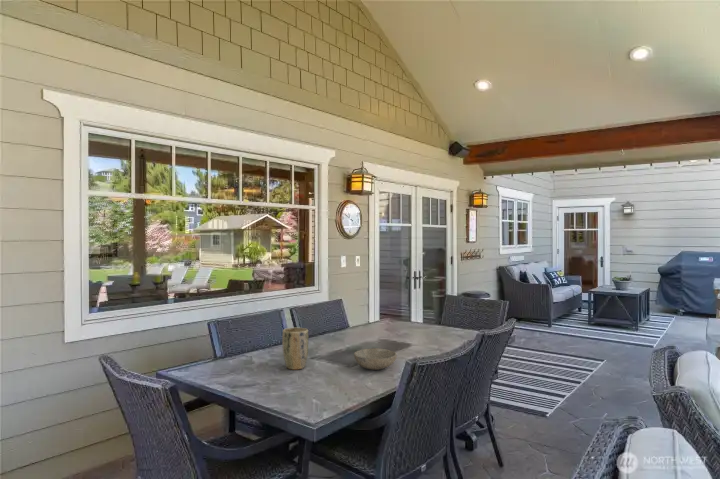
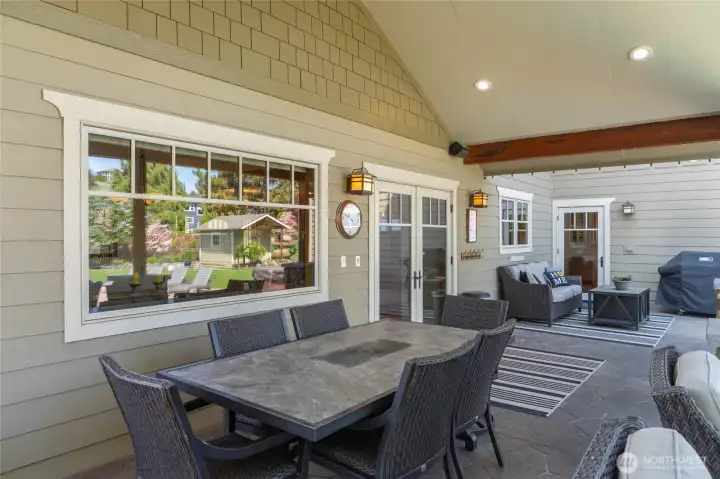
- bowl [353,347,398,371]
- plant pot [281,327,309,371]
